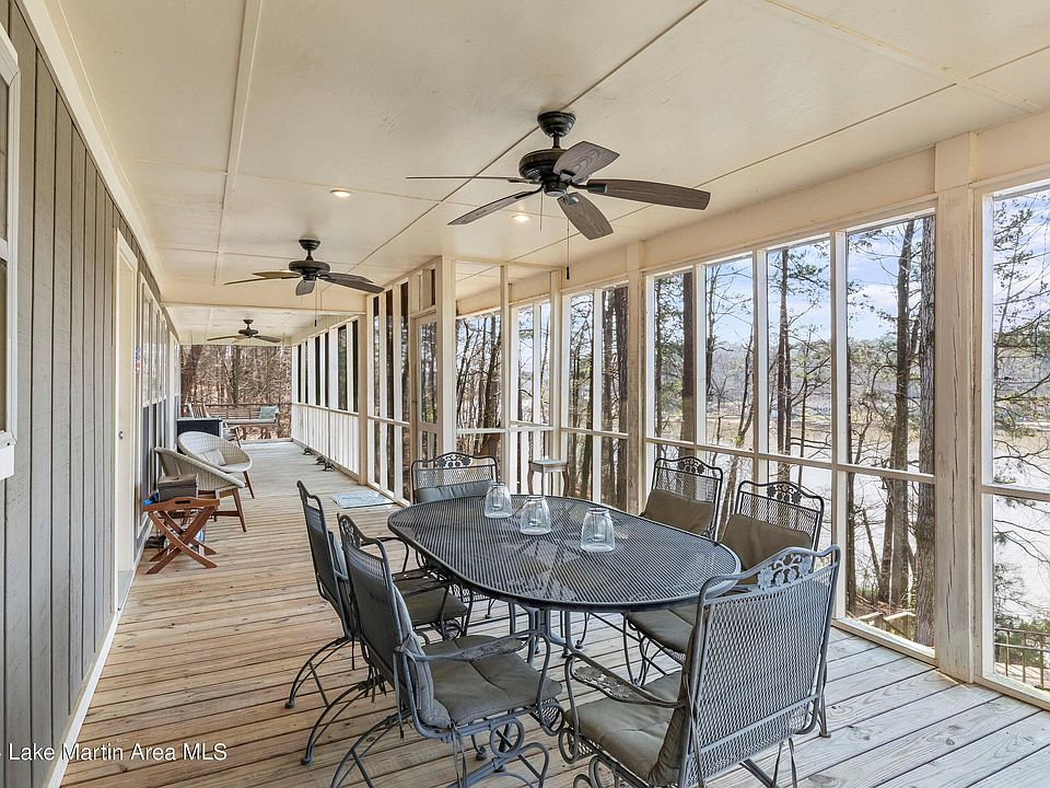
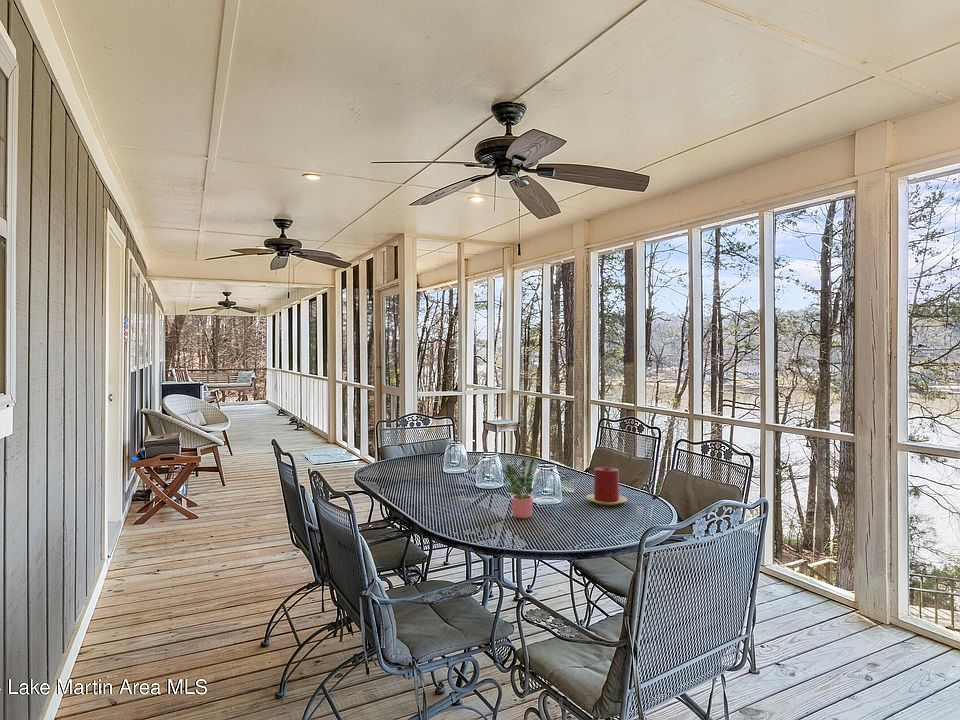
+ candle [585,466,628,506]
+ potted plant [501,456,536,519]
